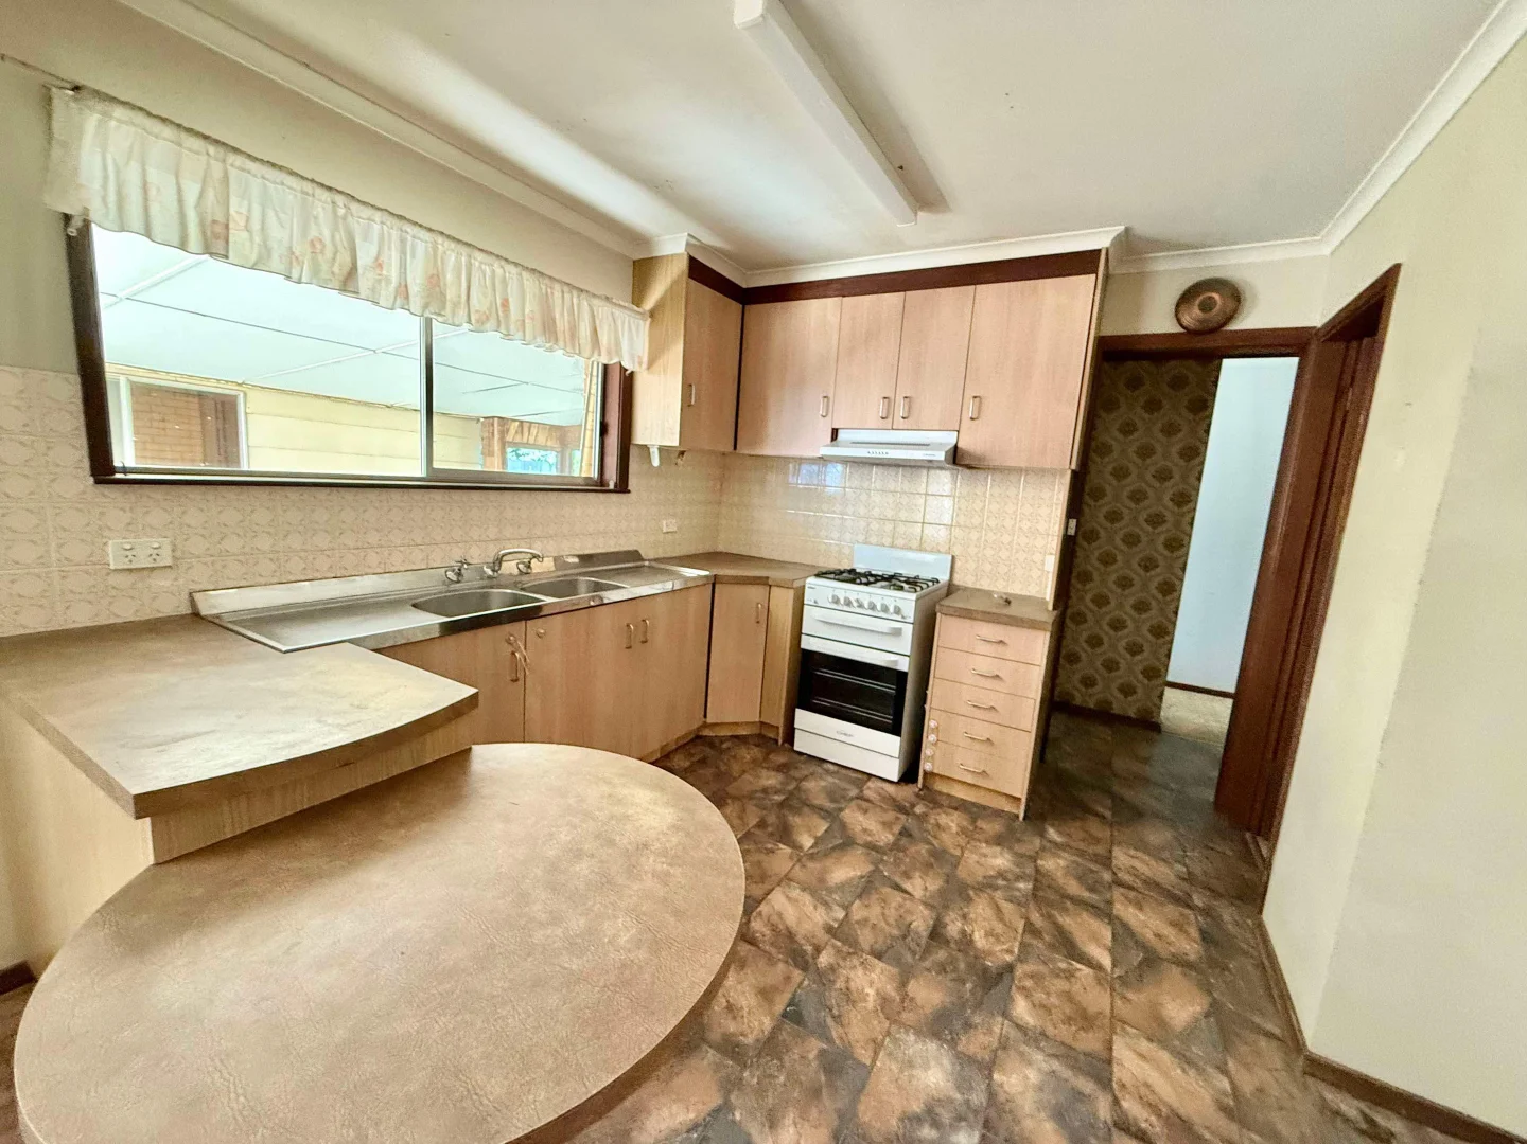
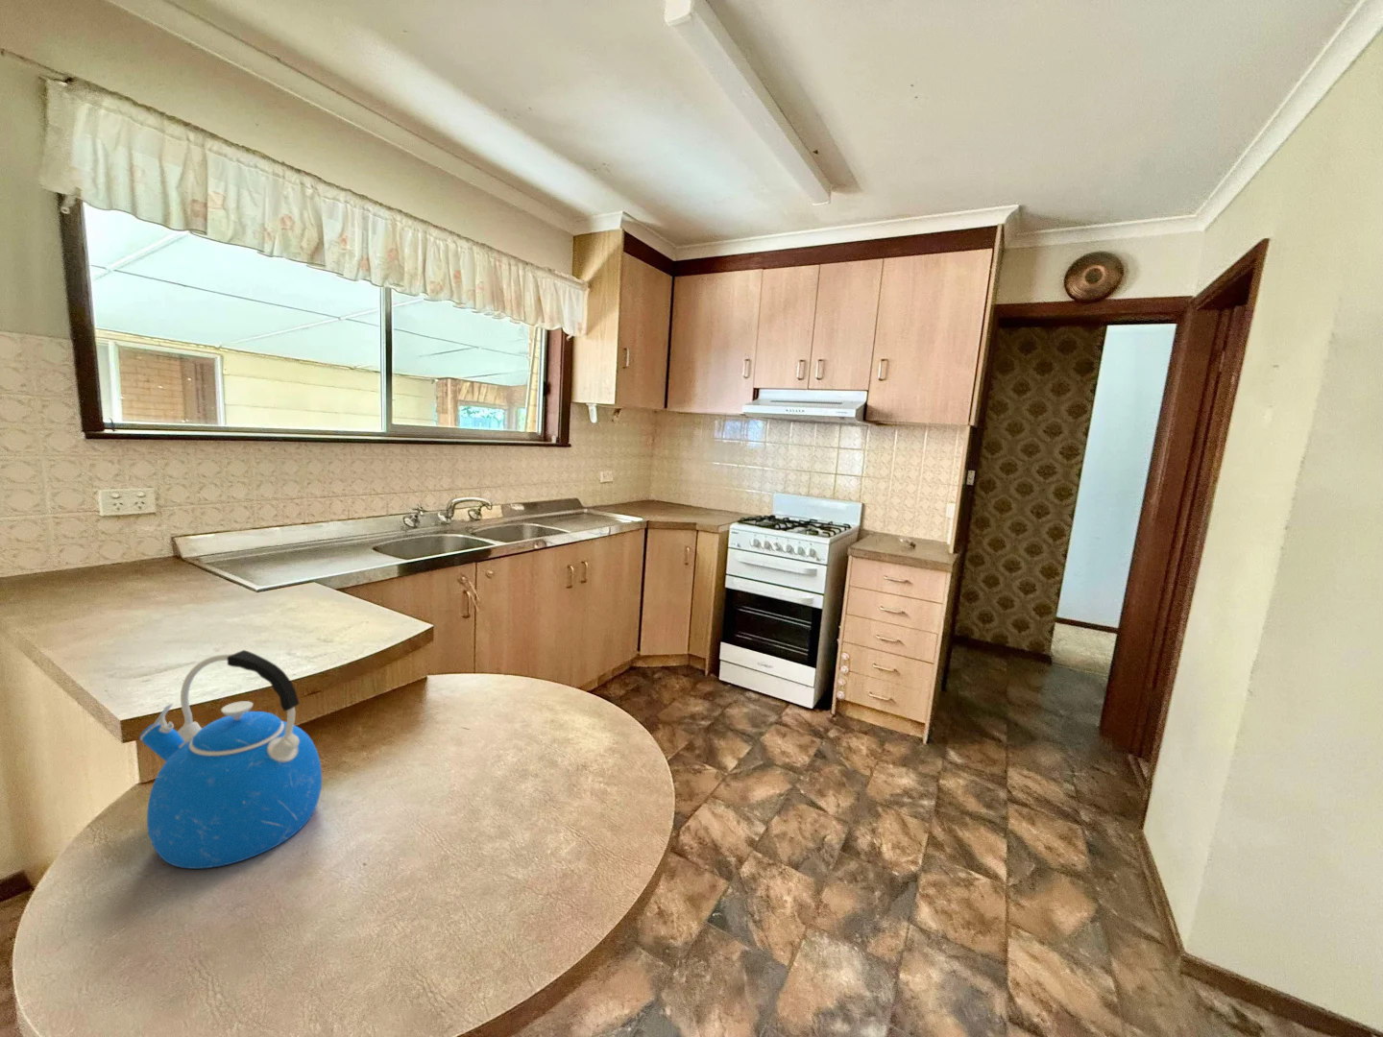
+ kettle [138,649,322,870]
